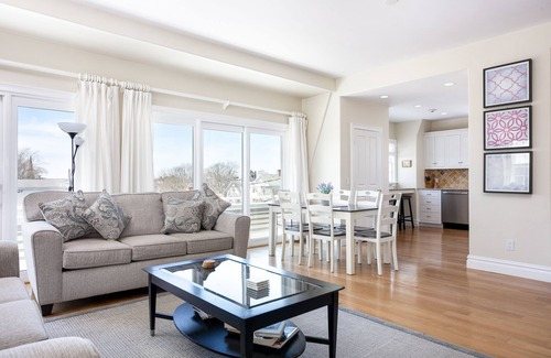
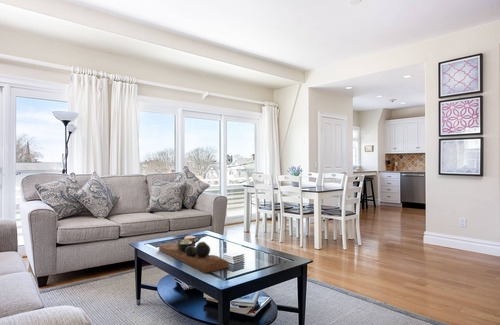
+ decorative tray [158,238,230,274]
